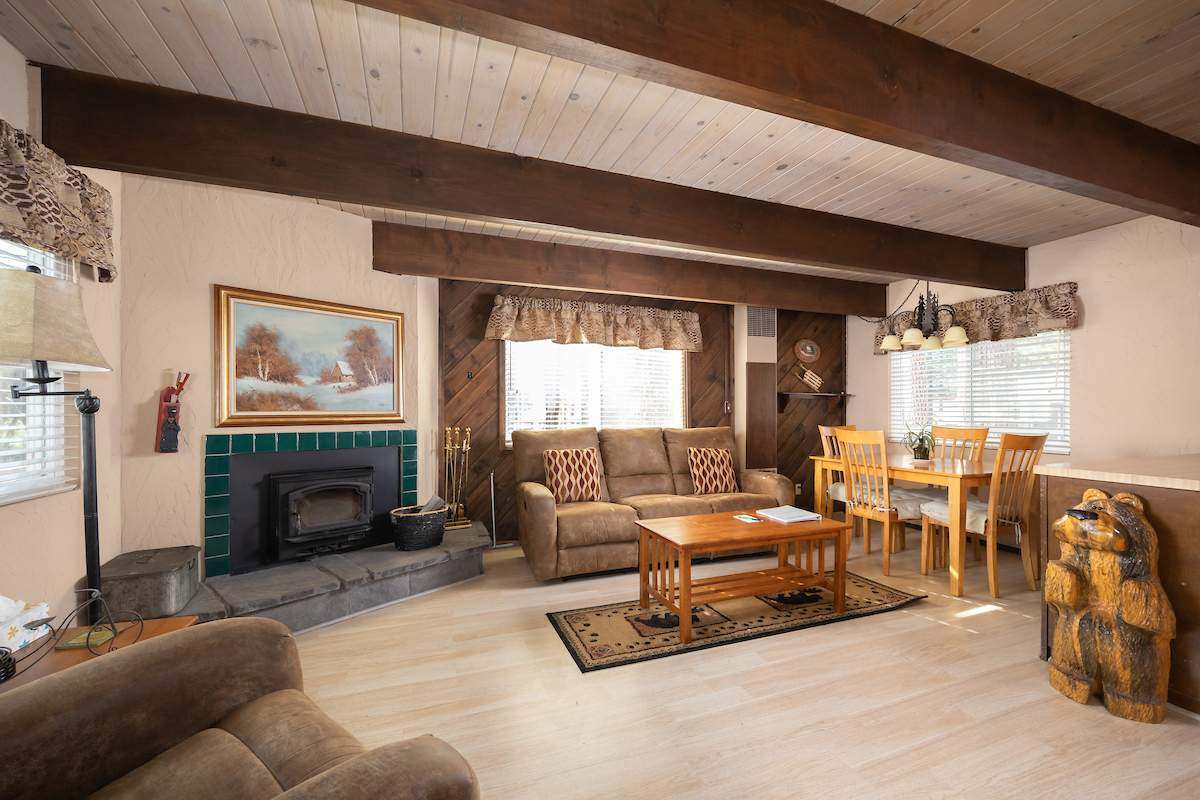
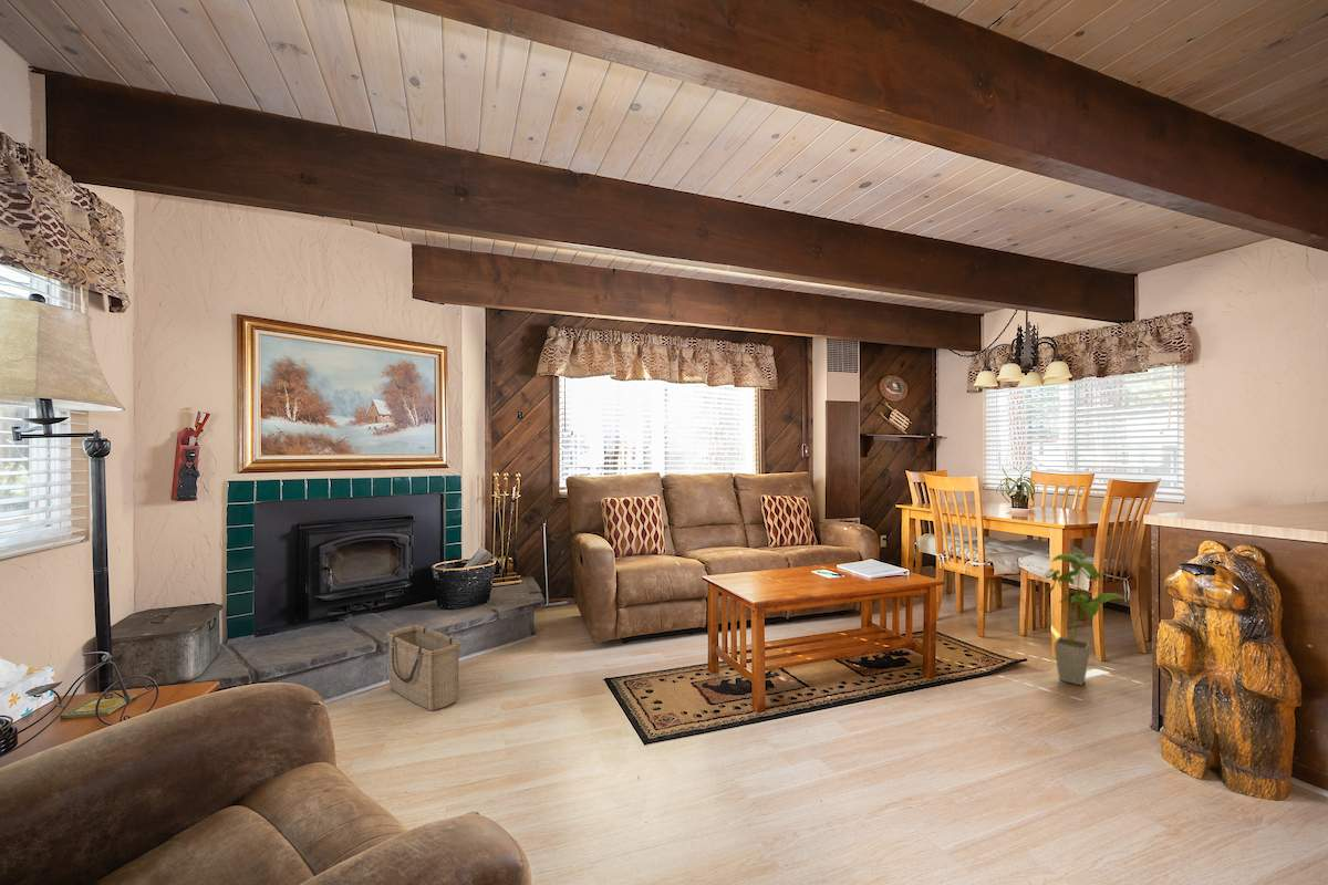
+ house plant [1042,552,1130,686]
+ basket [385,624,463,711]
